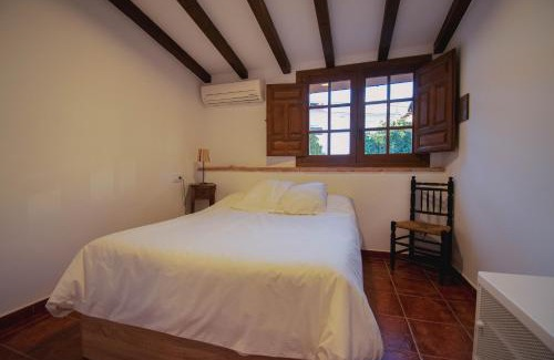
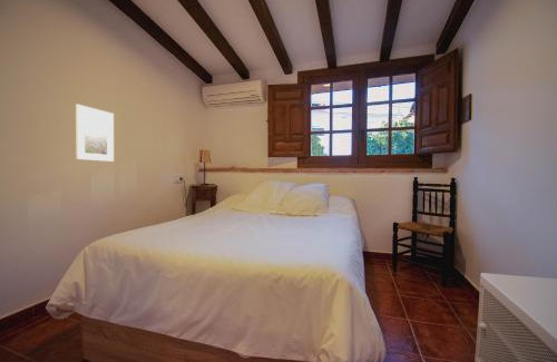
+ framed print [75,104,115,163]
